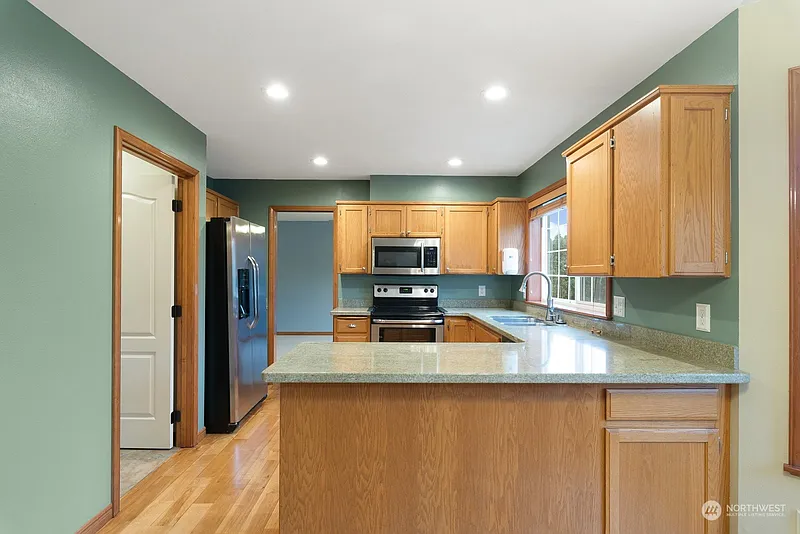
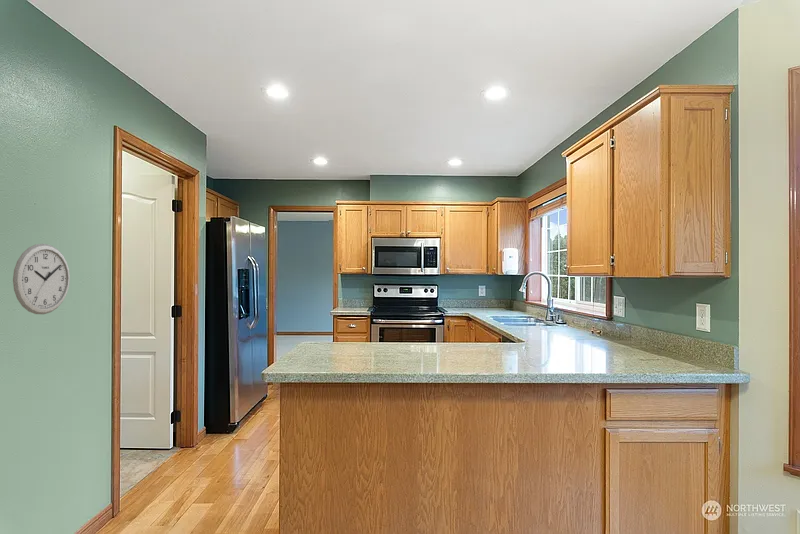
+ wall clock [12,243,71,315]
